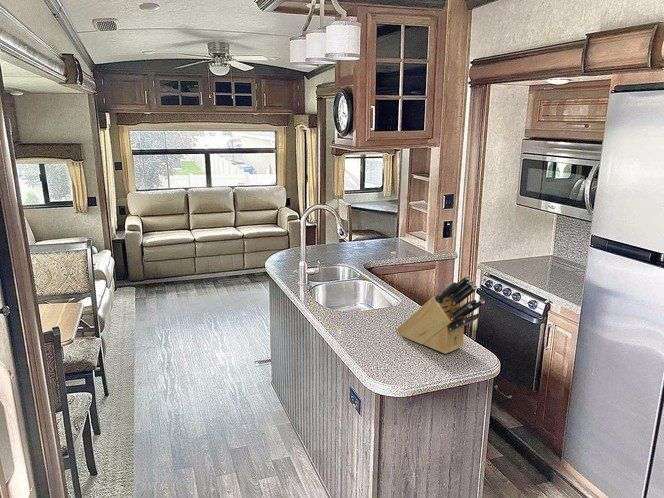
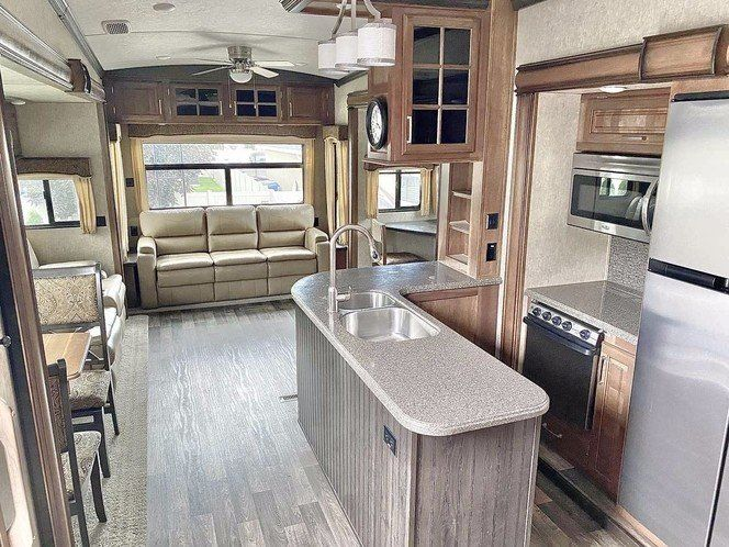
- knife block [396,274,486,355]
